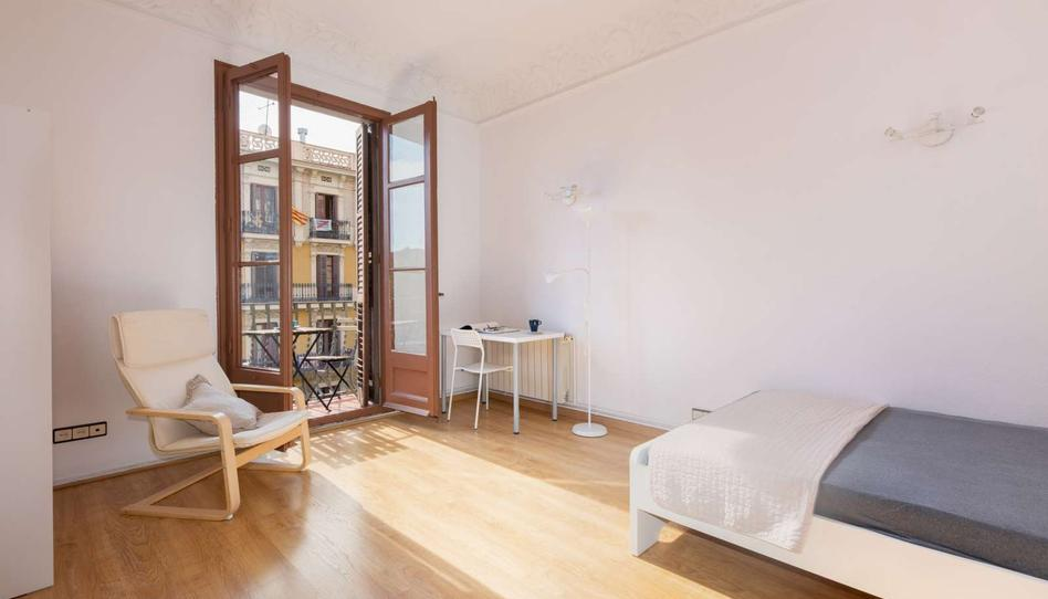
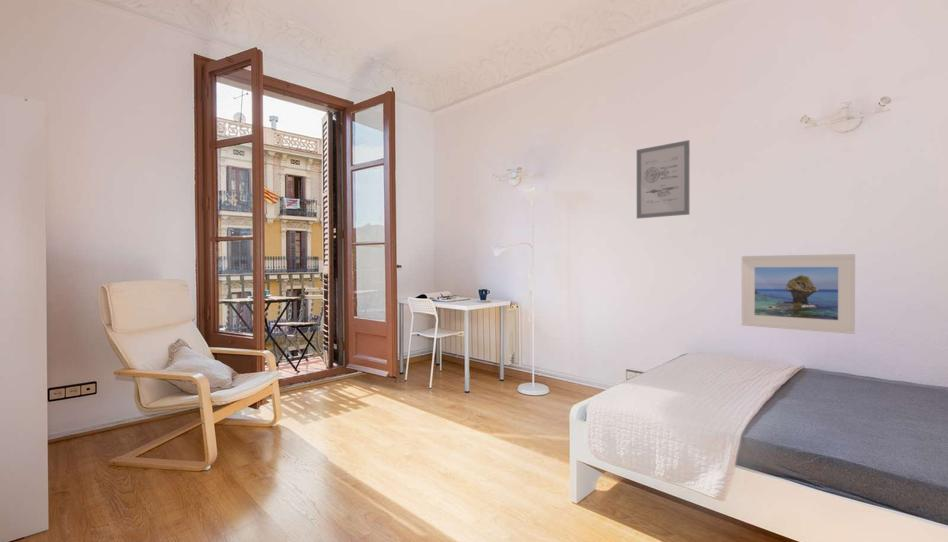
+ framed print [740,253,856,335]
+ wall art [636,139,691,220]
